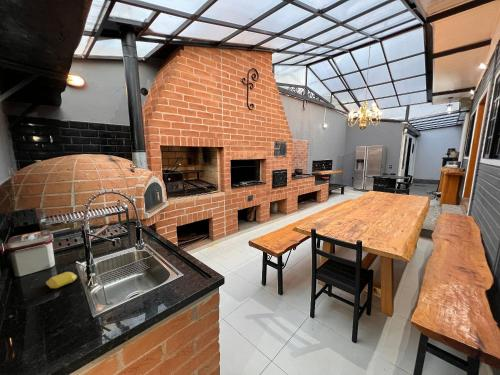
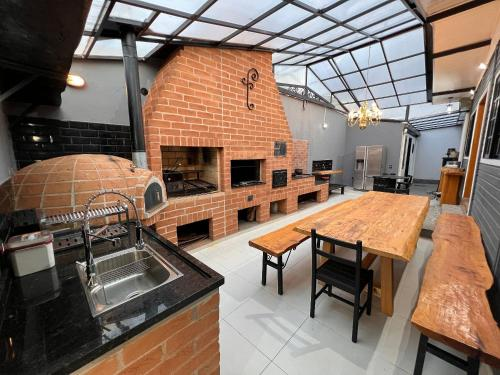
- soap bar [45,271,78,289]
